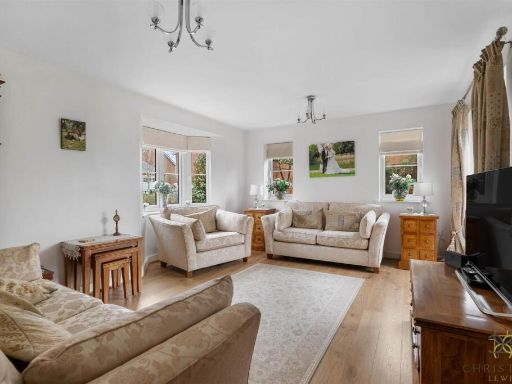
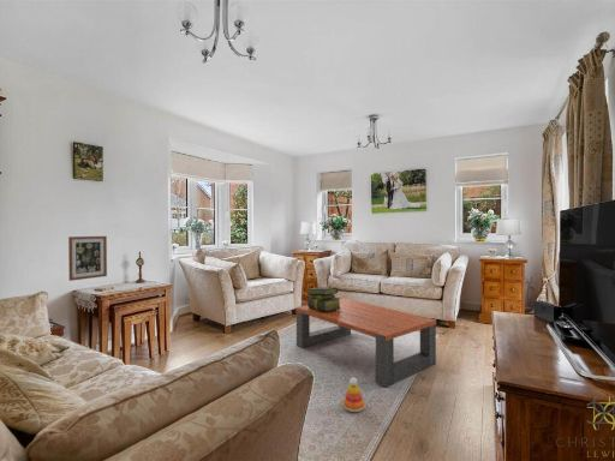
+ stack of books [305,286,342,312]
+ stacking toy [341,377,366,413]
+ wall art [67,235,108,282]
+ coffee table [294,298,437,388]
